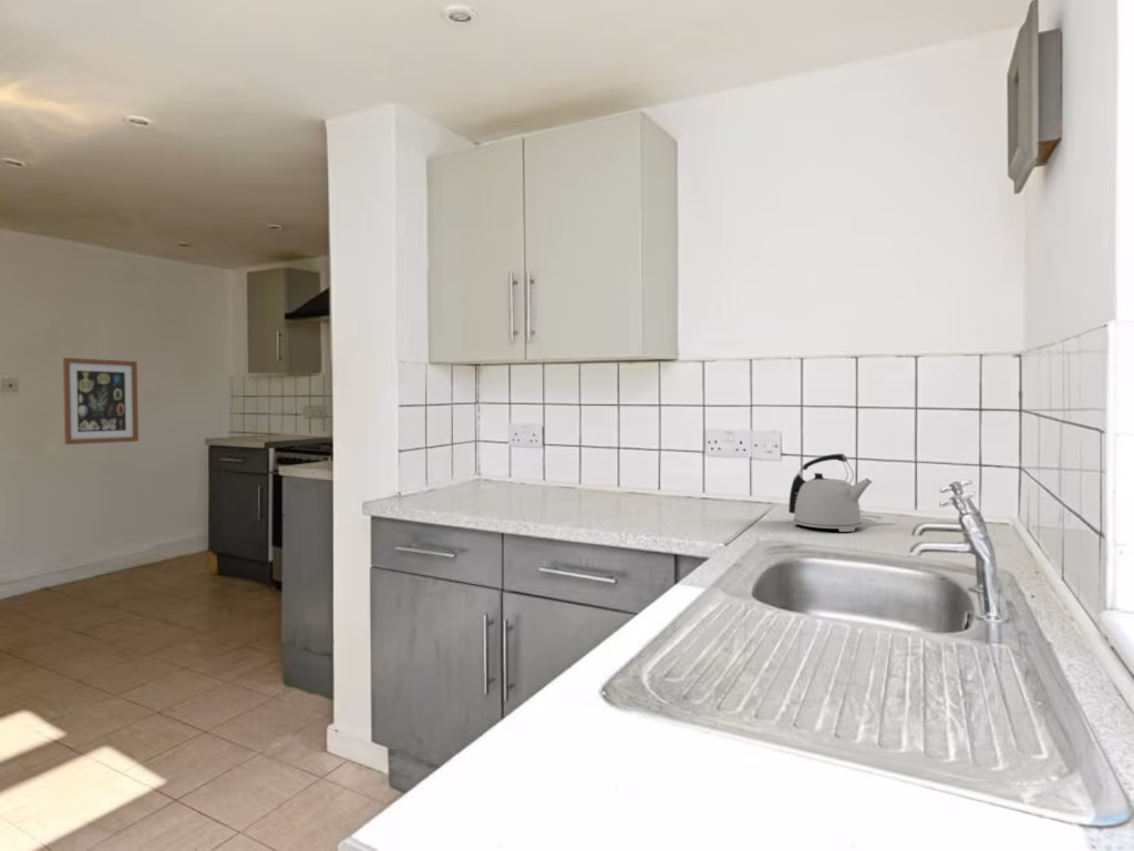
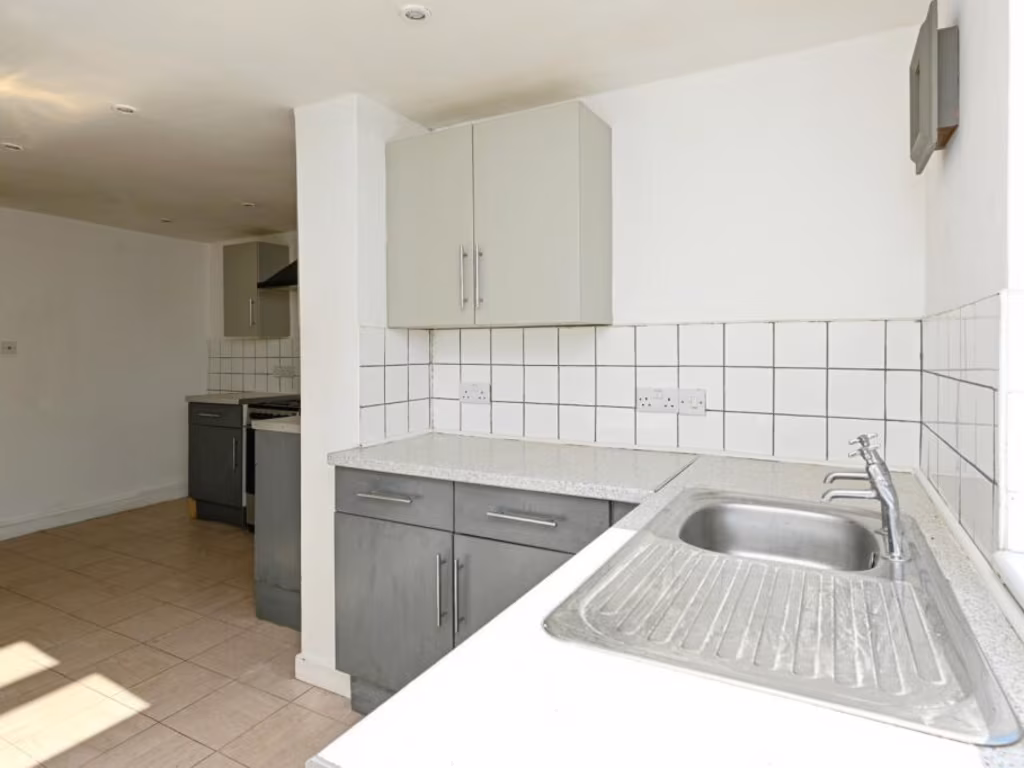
- wall art [62,357,140,445]
- kettle [787,453,874,533]
